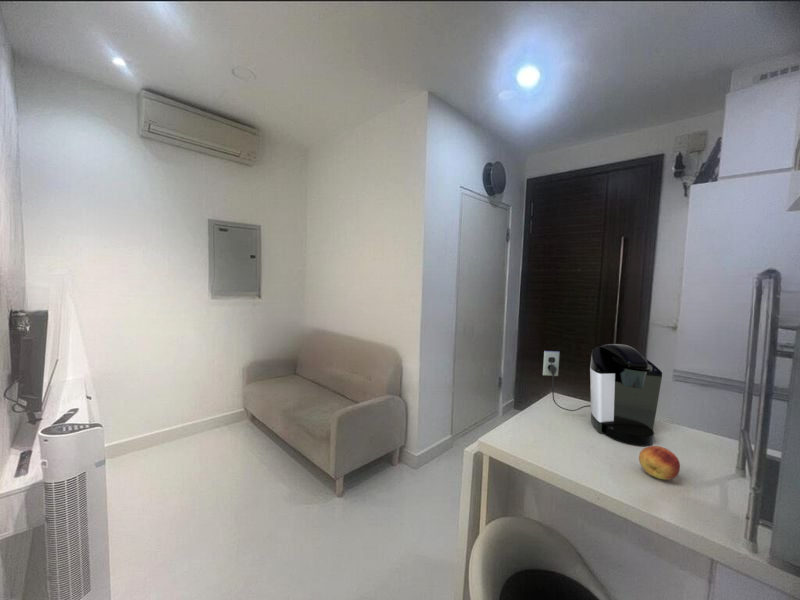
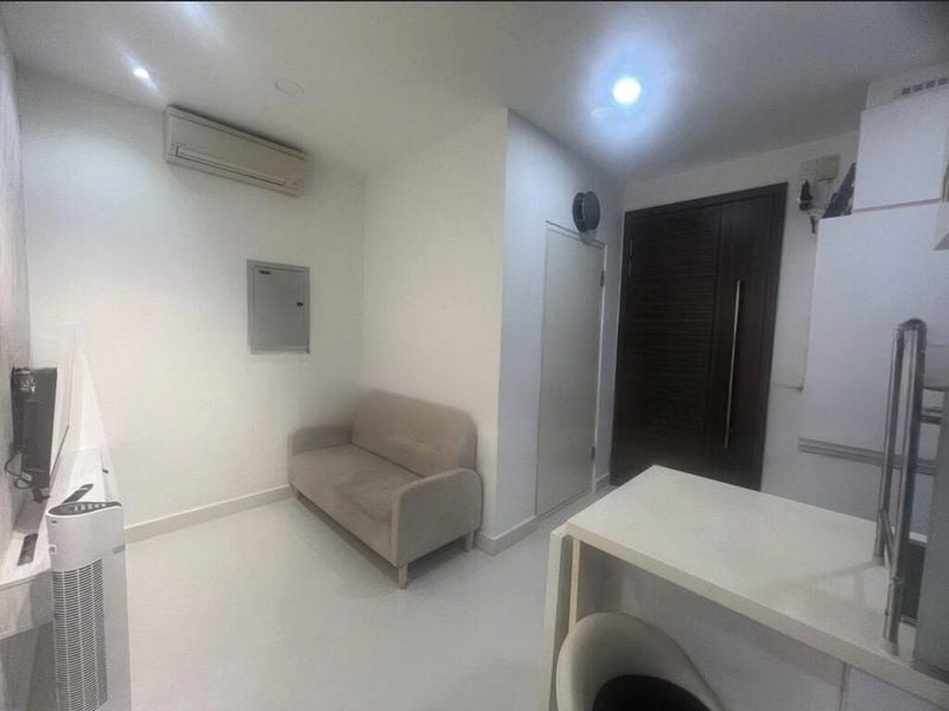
- coffee maker [542,343,663,446]
- fruit [638,445,681,481]
